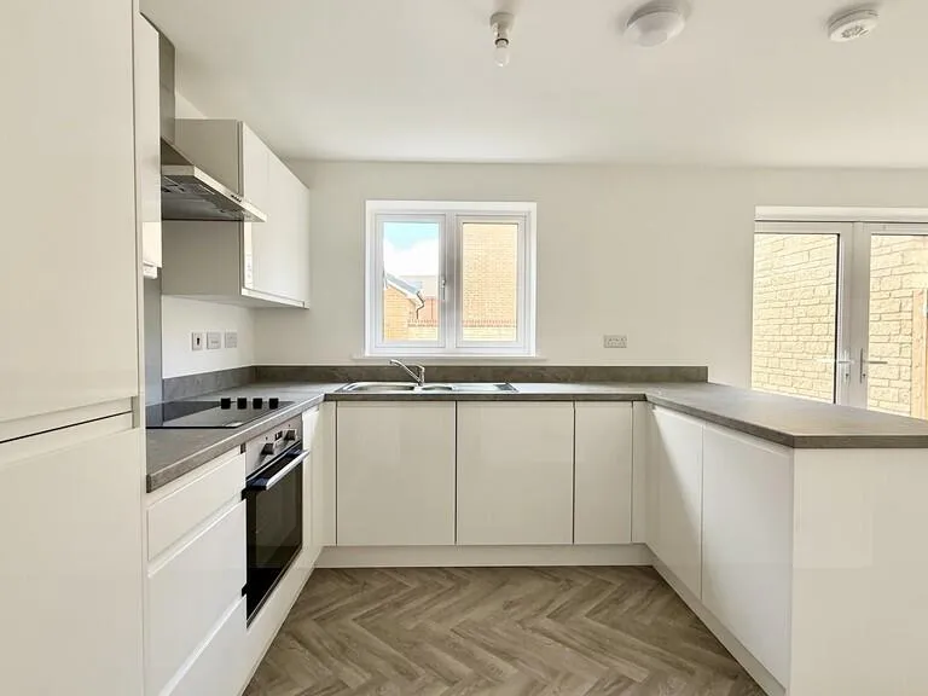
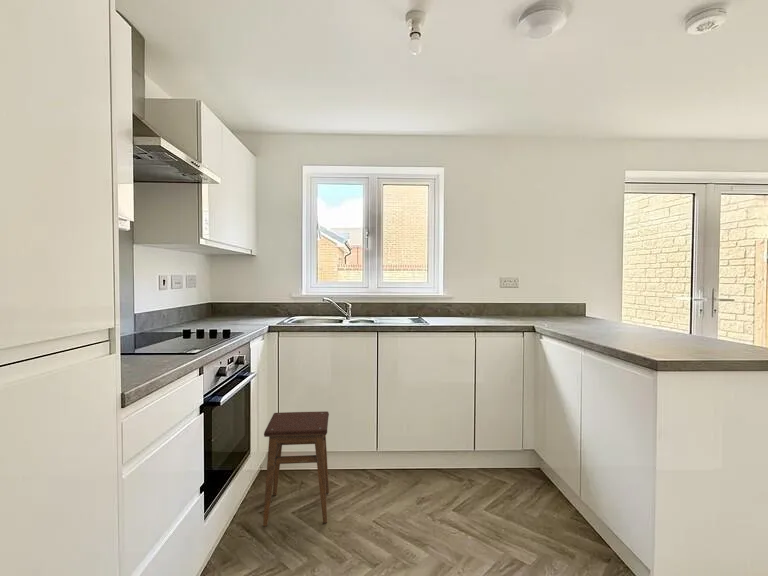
+ stool [262,410,330,527]
